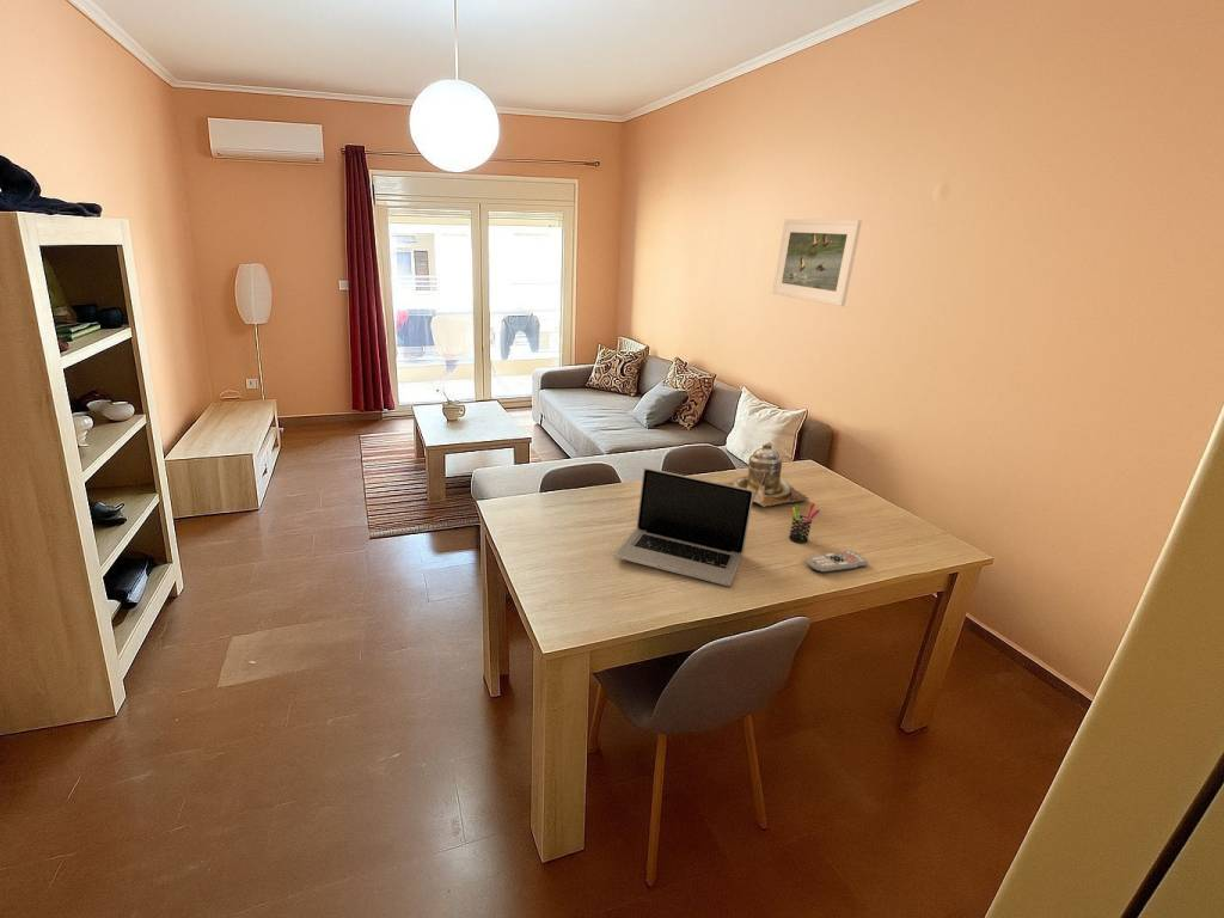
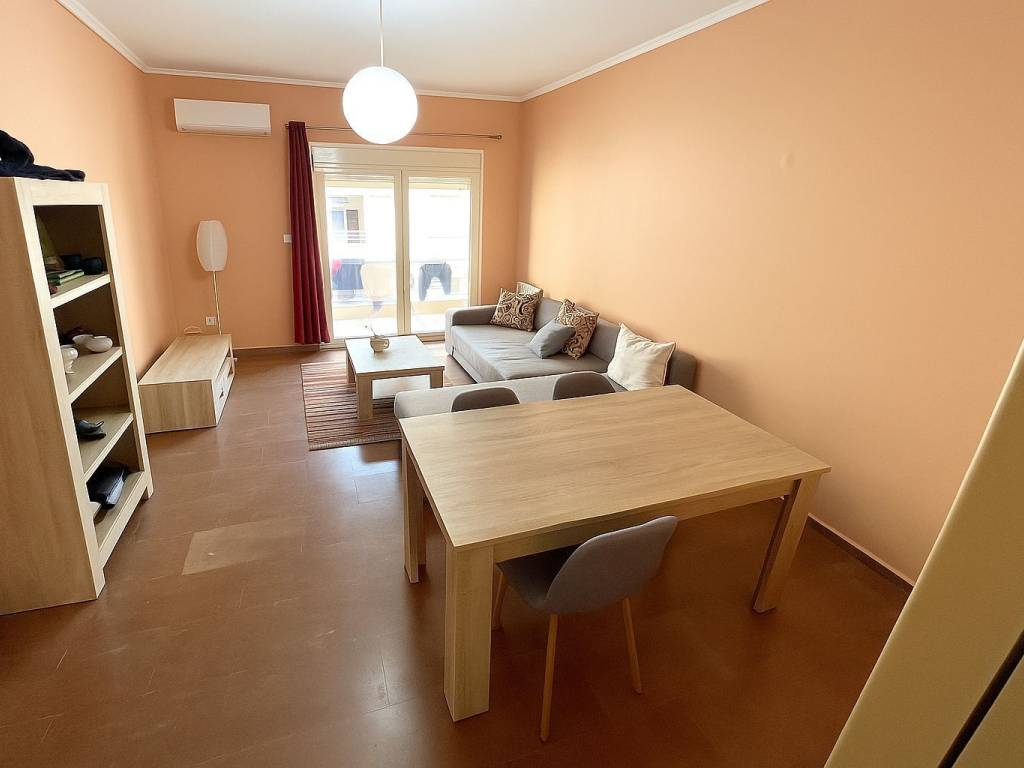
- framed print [771,219,863,307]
- remote control [806,549,869,574]
- laptop [613,466,754,587]
- pen holder [788,502,821,544]
- teapot [722,441,810,508]
